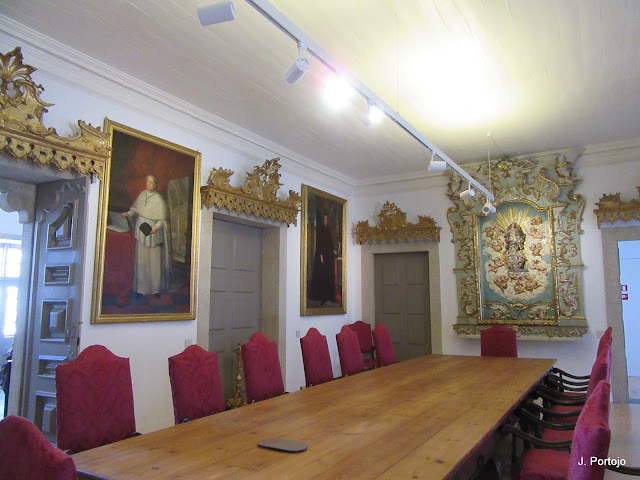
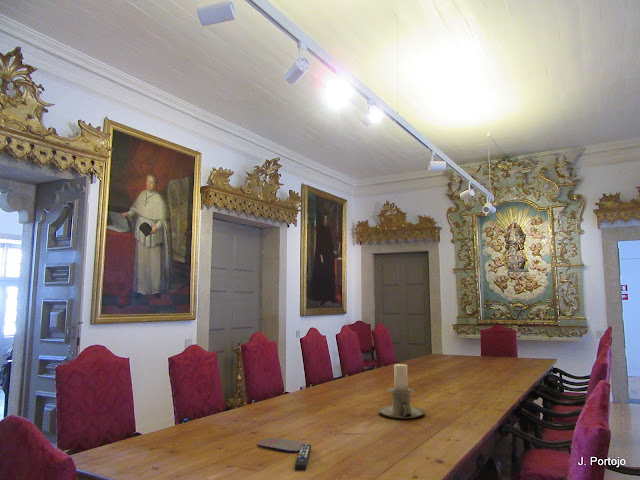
+ candle holder [377,363,426,420]
+ remote control [294,443,312,471]
